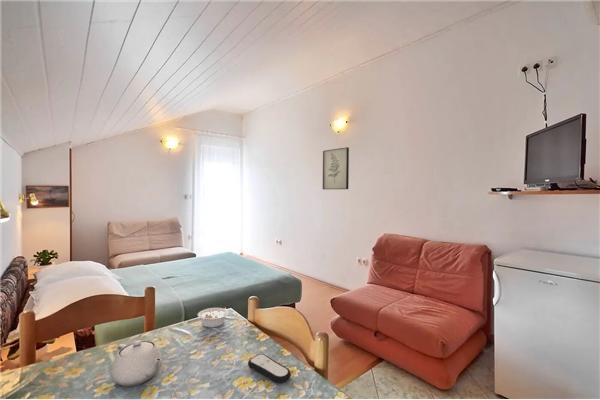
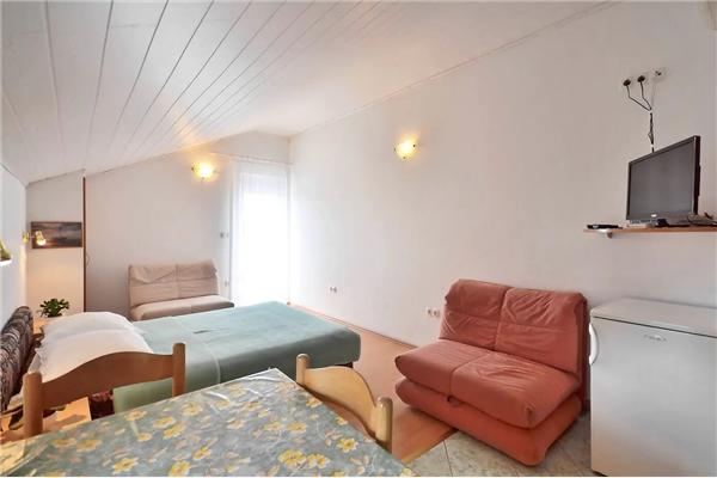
- legume [197,307,230,328]
- teapot [110,339,163,387]
- wall art [322,146,350,190]
- remote control [247,353,292,384]
